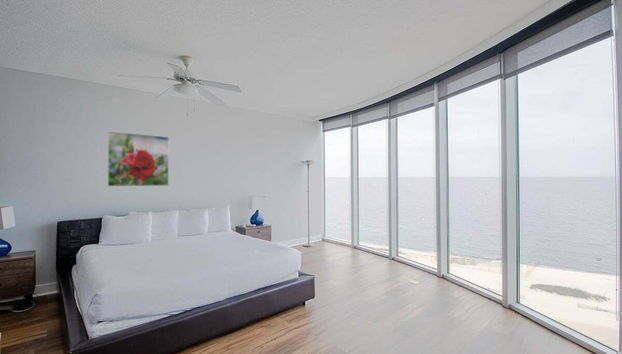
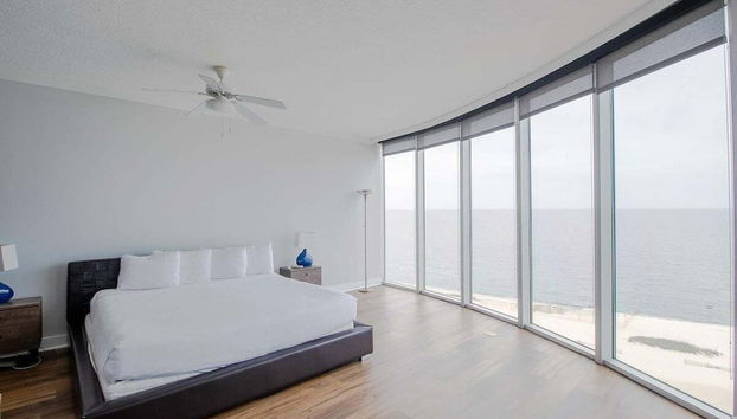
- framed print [107,130,170,187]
